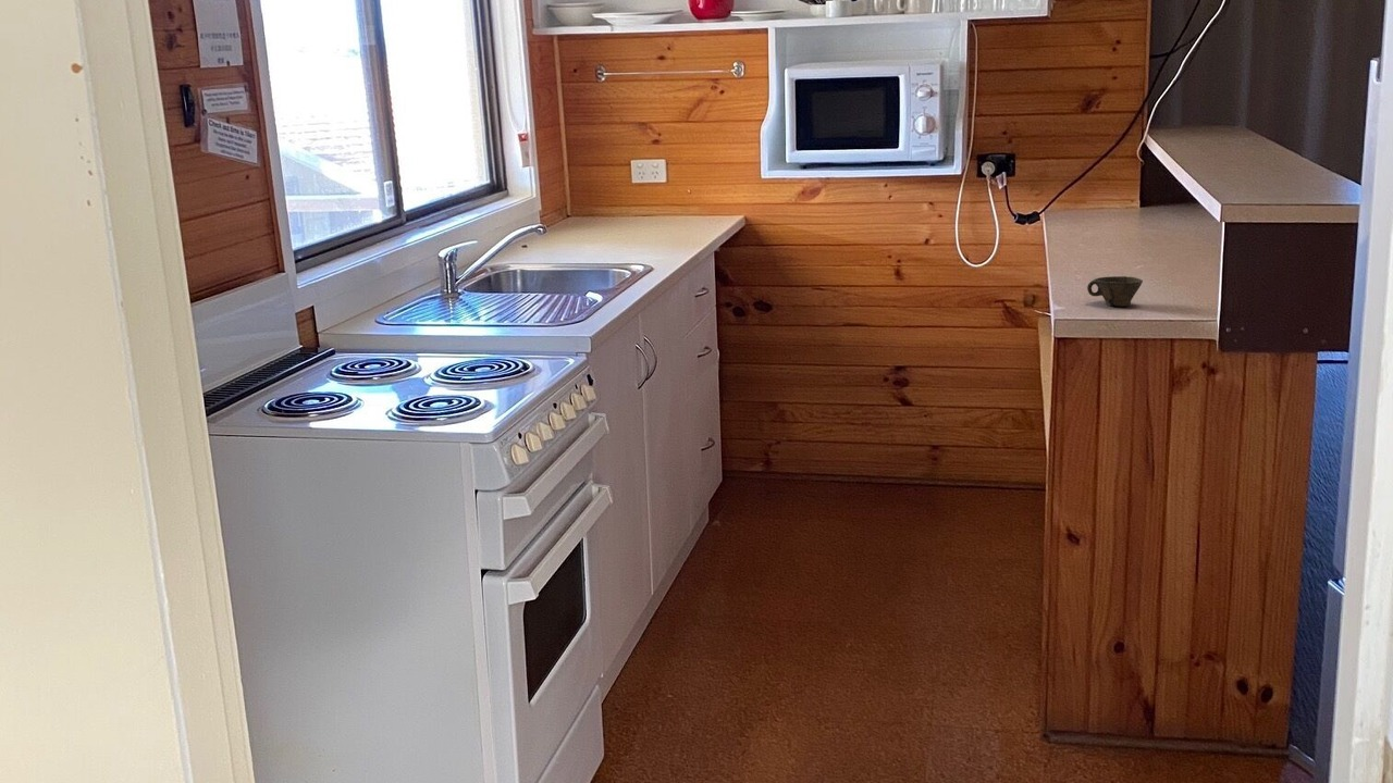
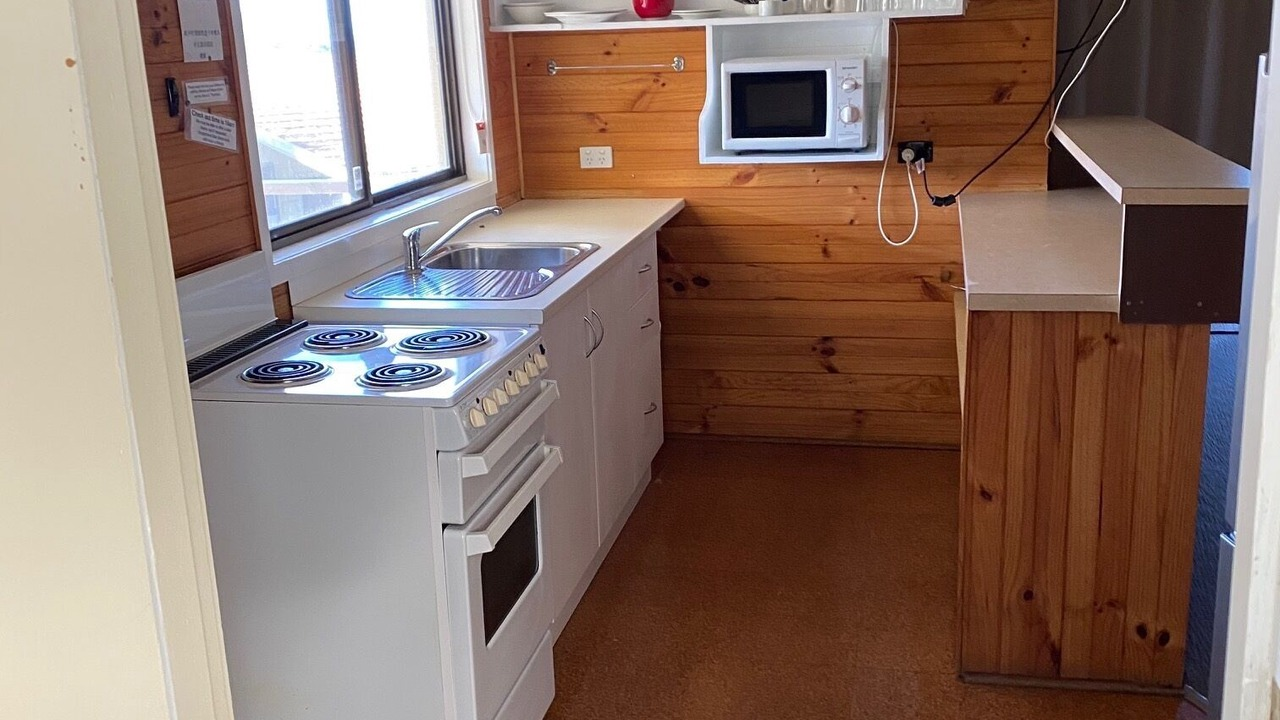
- cup [1086,275,1144,308]
